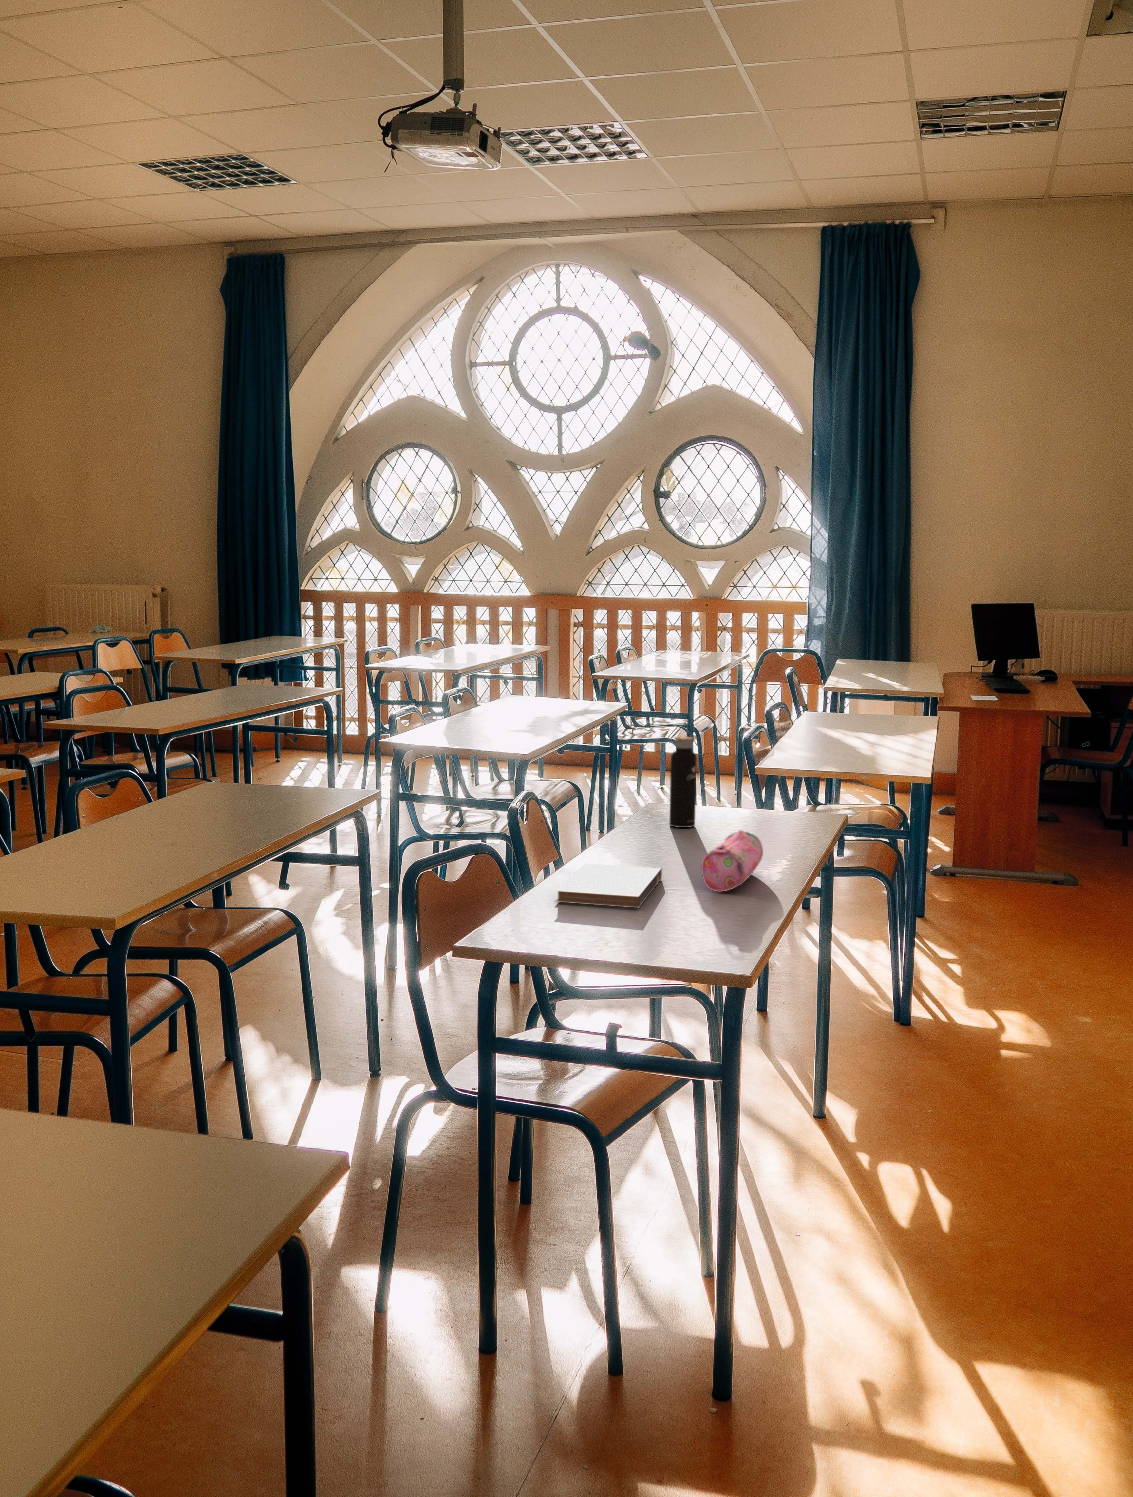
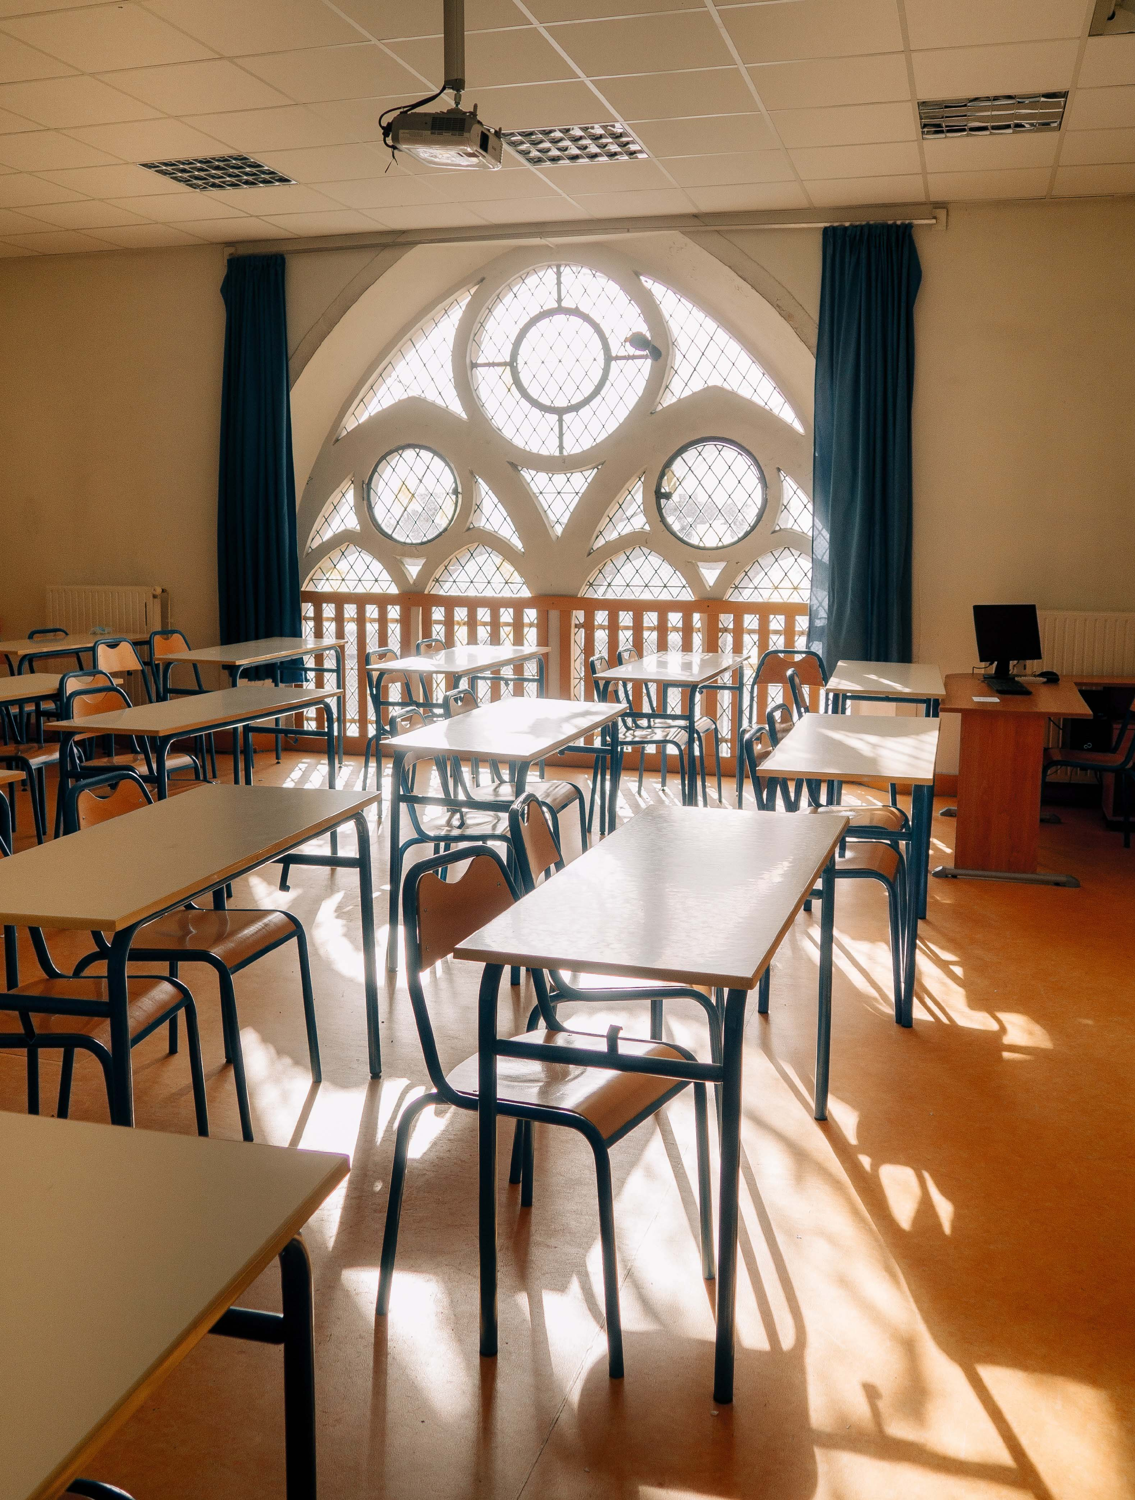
- hardcover book [555,863,662,909]
- water bottle [669,728,697,828]
- pencil case [701,829,764,892]
